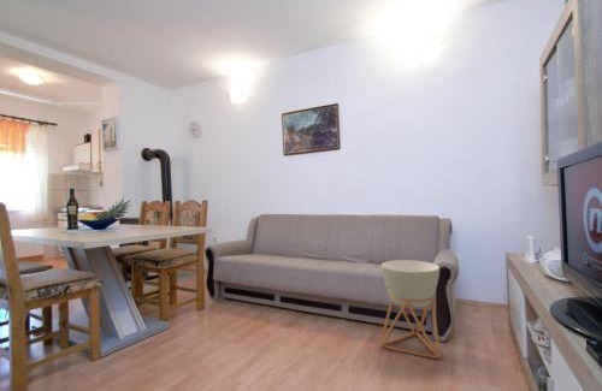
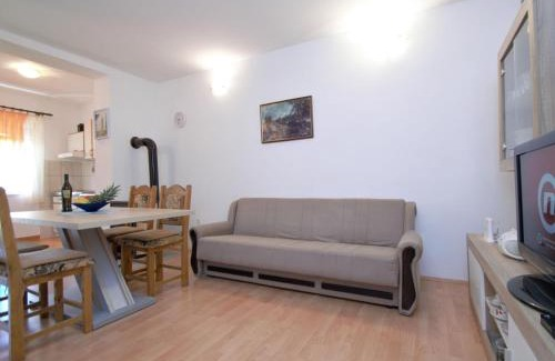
- planter [379,259,442,360]
